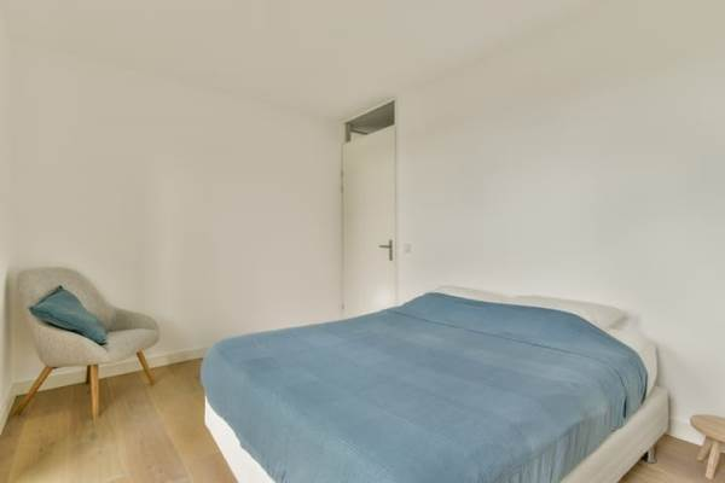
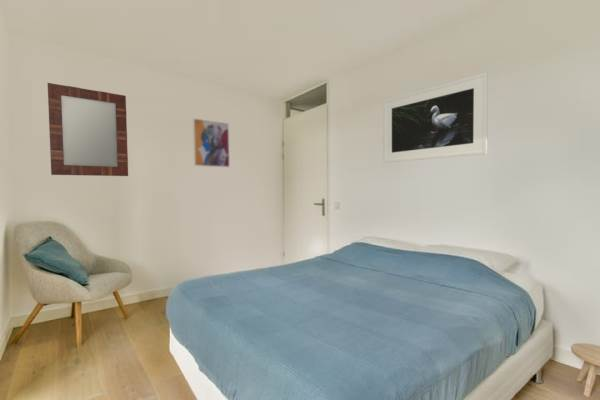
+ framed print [382,72,489,164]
+ home mirror [47,82,129,177]
+ wall art [192,117,231,168]
